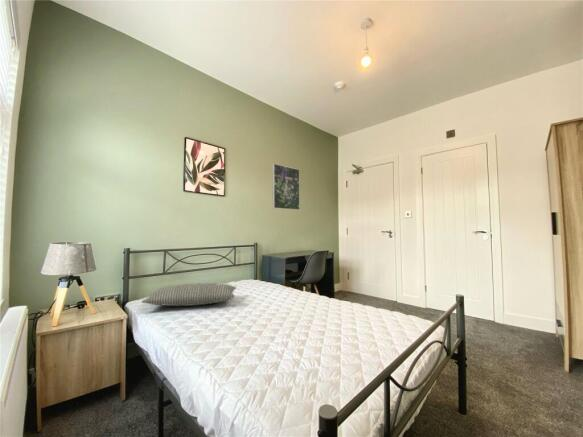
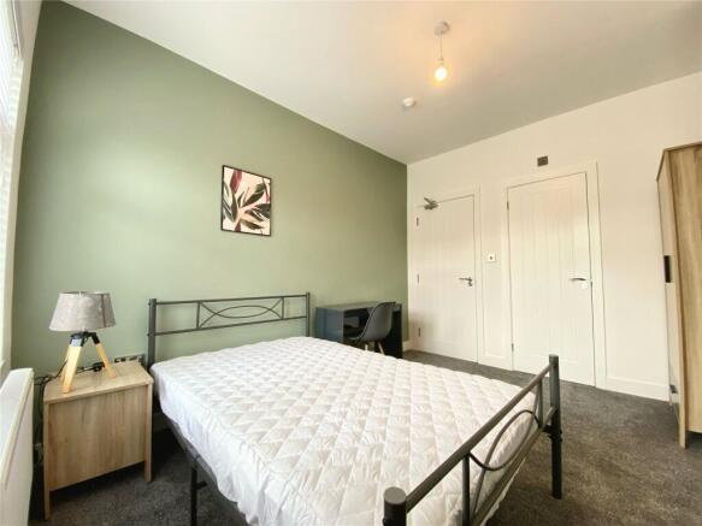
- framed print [271,163,301,211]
- pillow [140,282,237,307]
